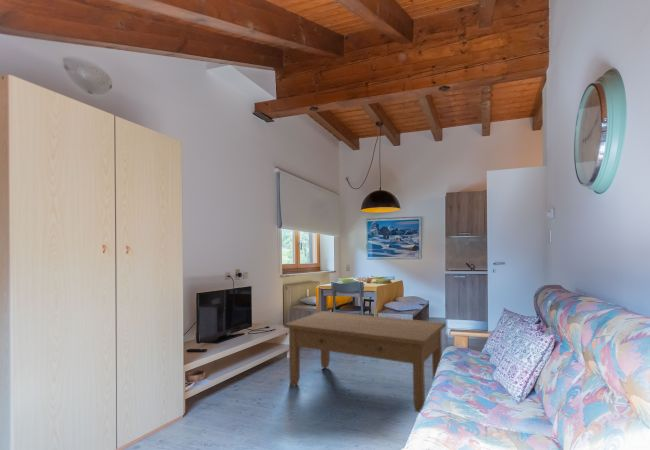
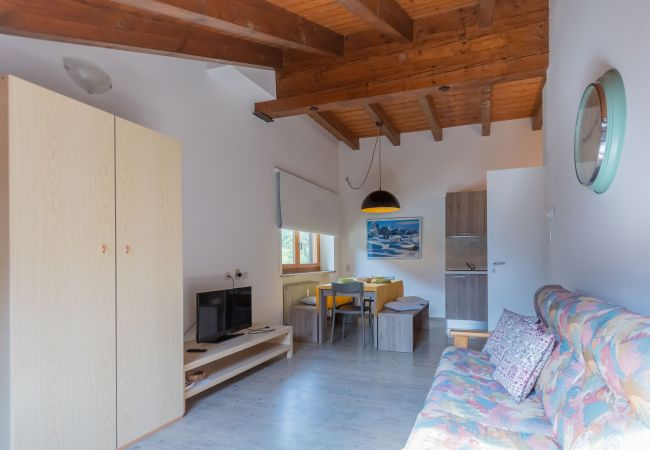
- coffee table [283,310,447,413]
